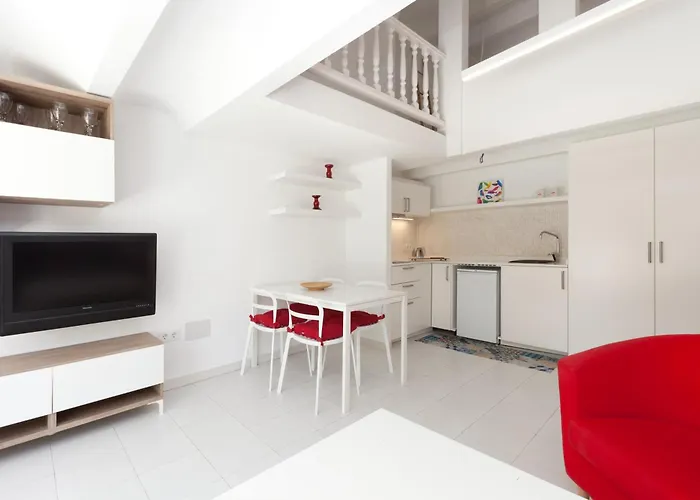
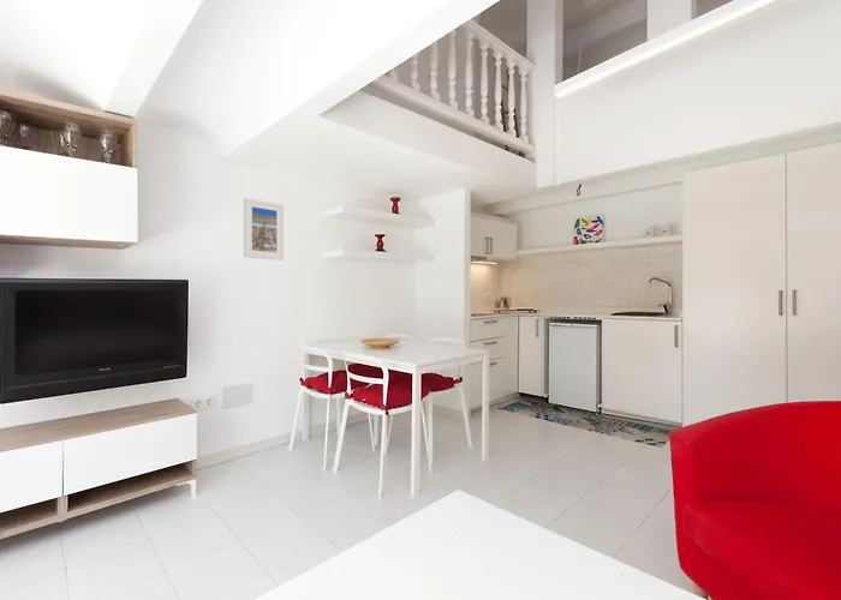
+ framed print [243,197,285,262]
